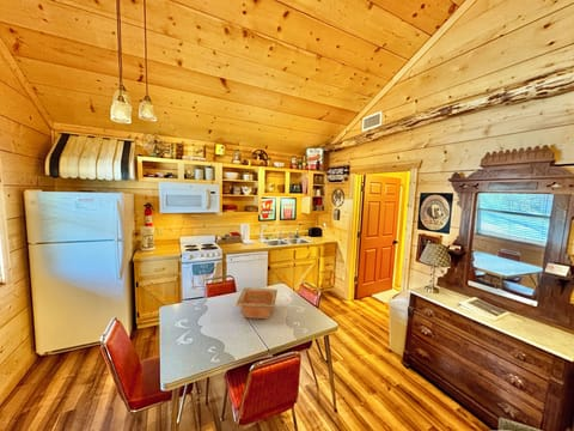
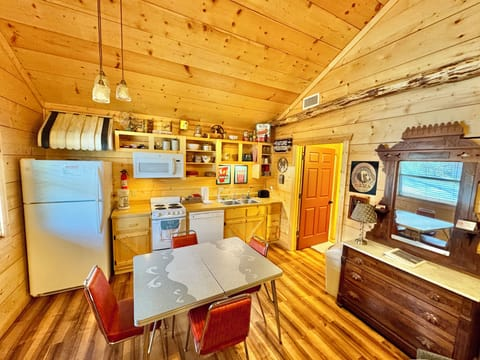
- serving bowl [234,286,279,320]
